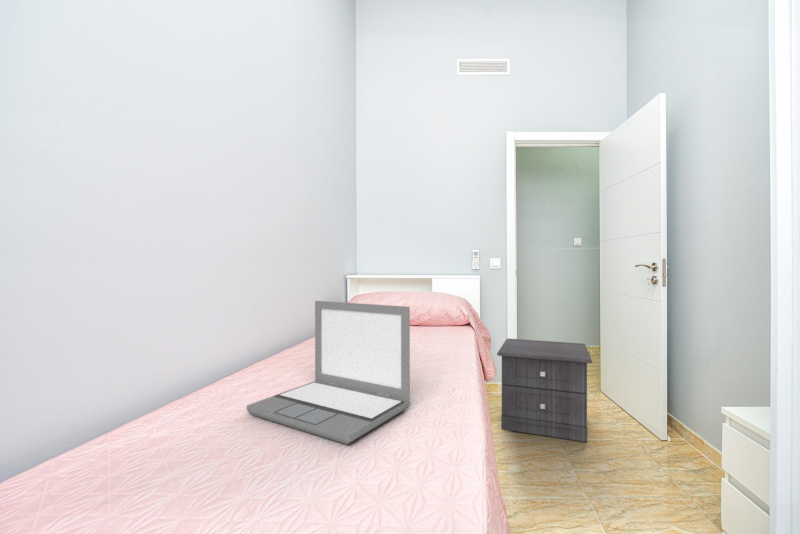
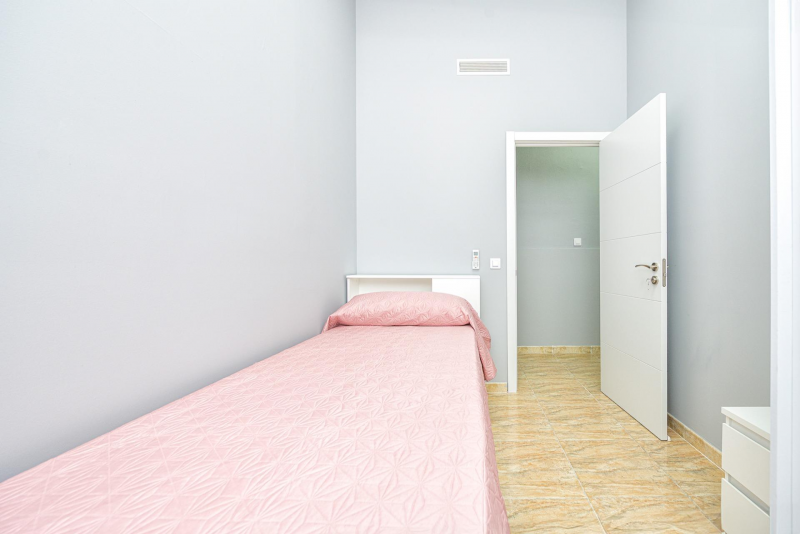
- laptop [246,300,412,446]
- nightstand [496,338,593,443]
